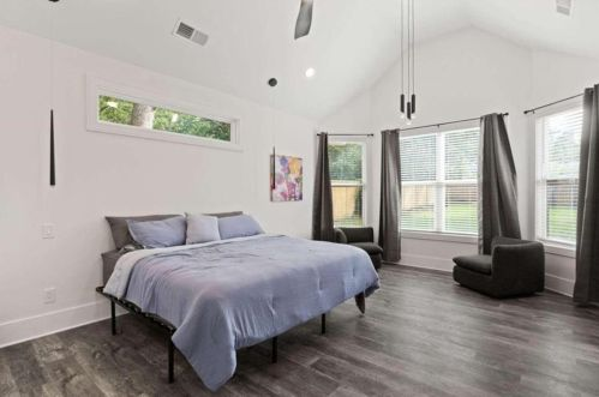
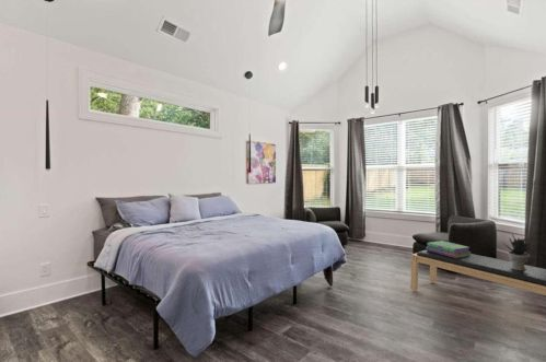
+ bench [410,249,546,296]
+ stack of books [425,240,472,258]
+ potted plant [501,233,534,270]
